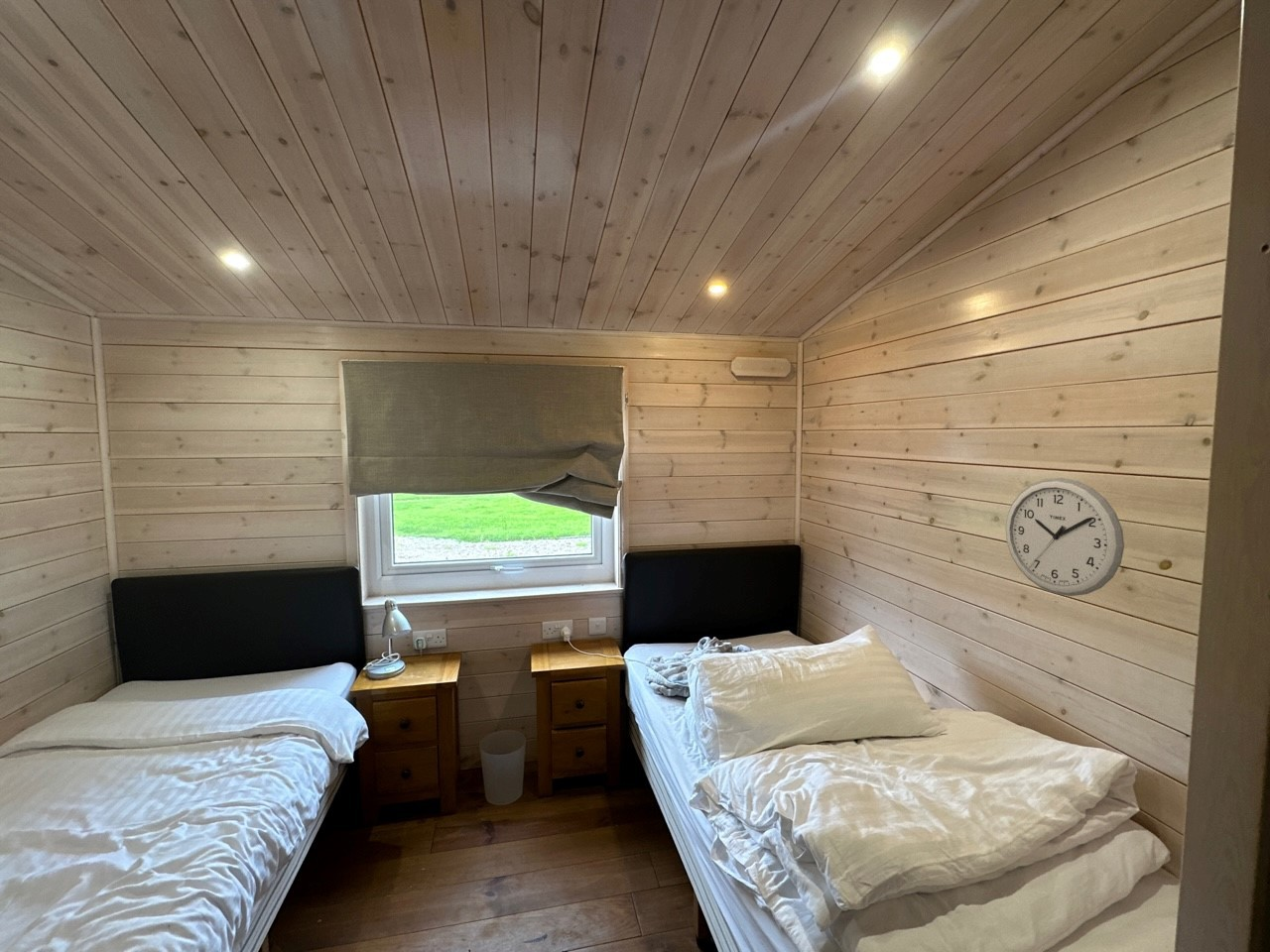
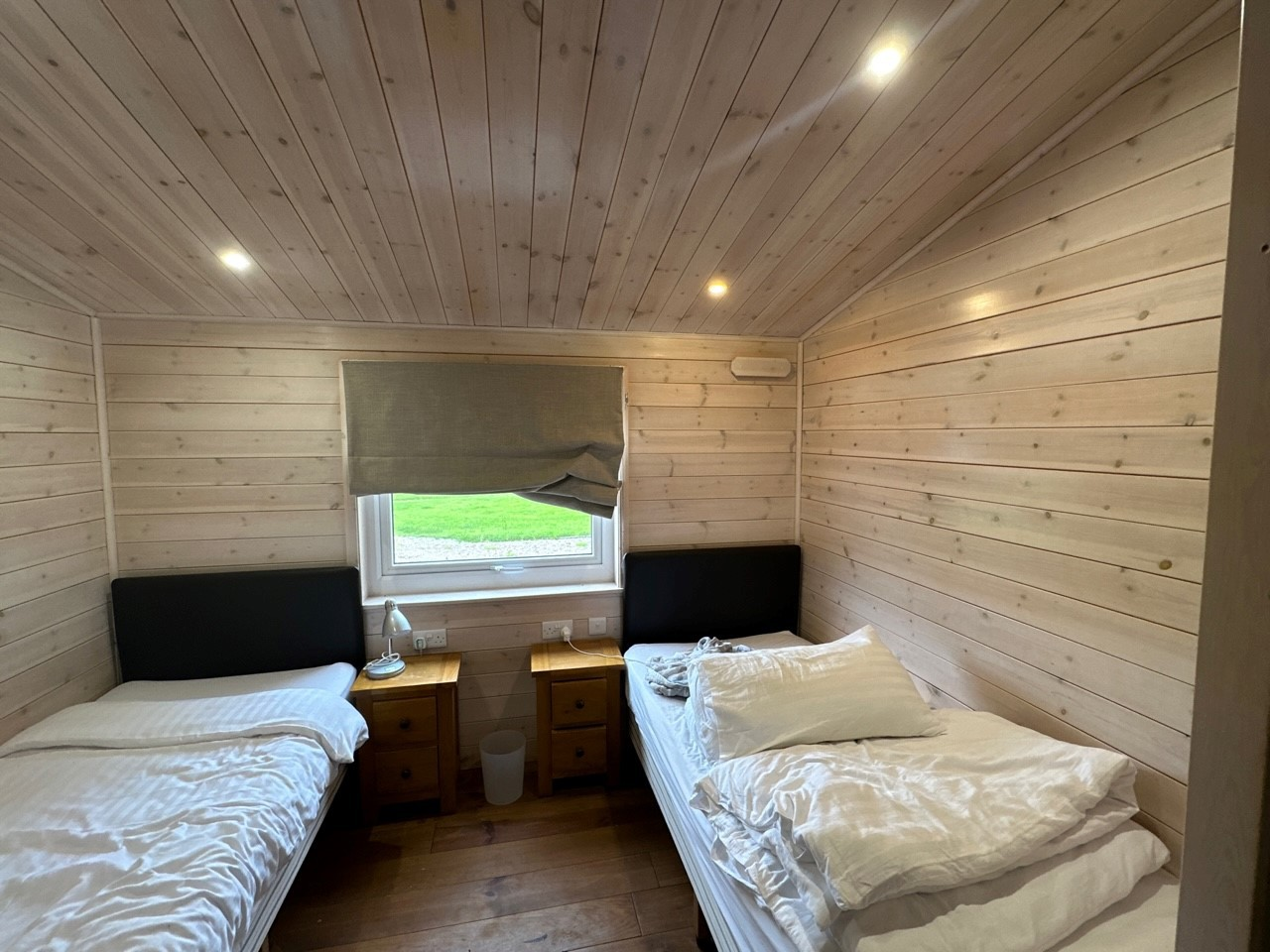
- wall clock [1005,477,1125,597]
